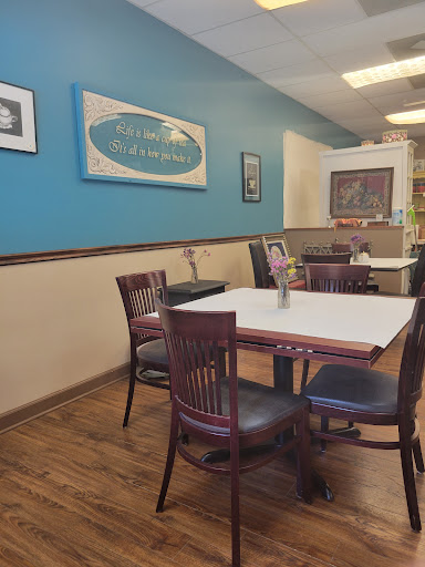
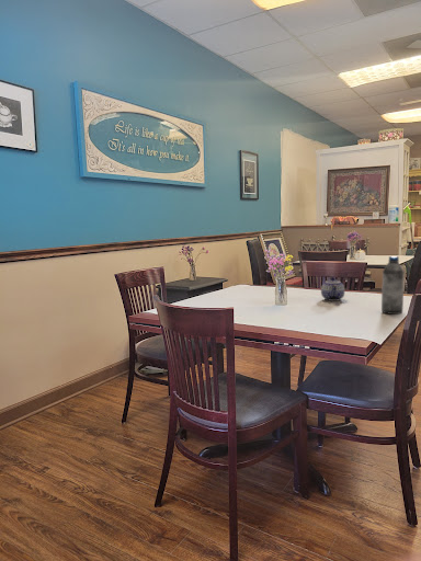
+ teapot [320,276,345,302]
+ water bottle [380,255,406,316]
